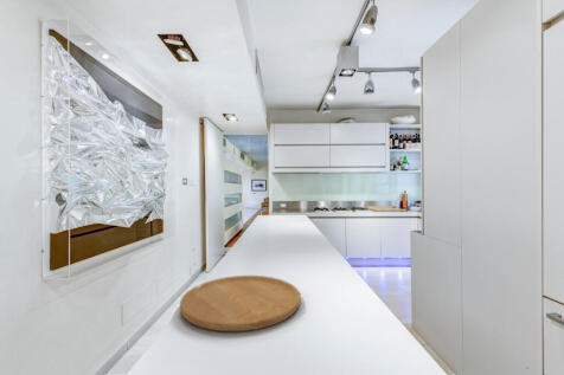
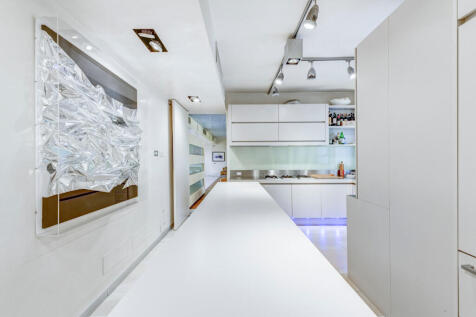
- cutting board [179,274,302,332]
